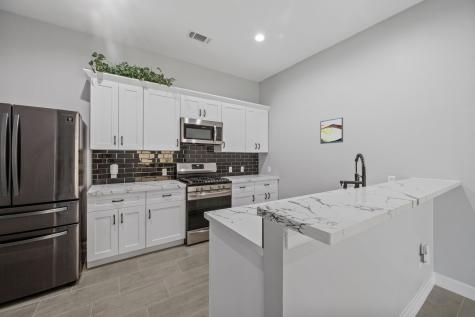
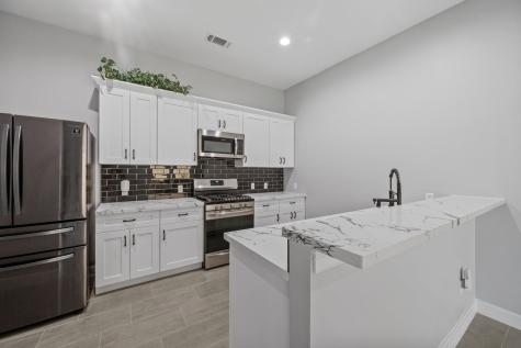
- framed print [319,117,344,145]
